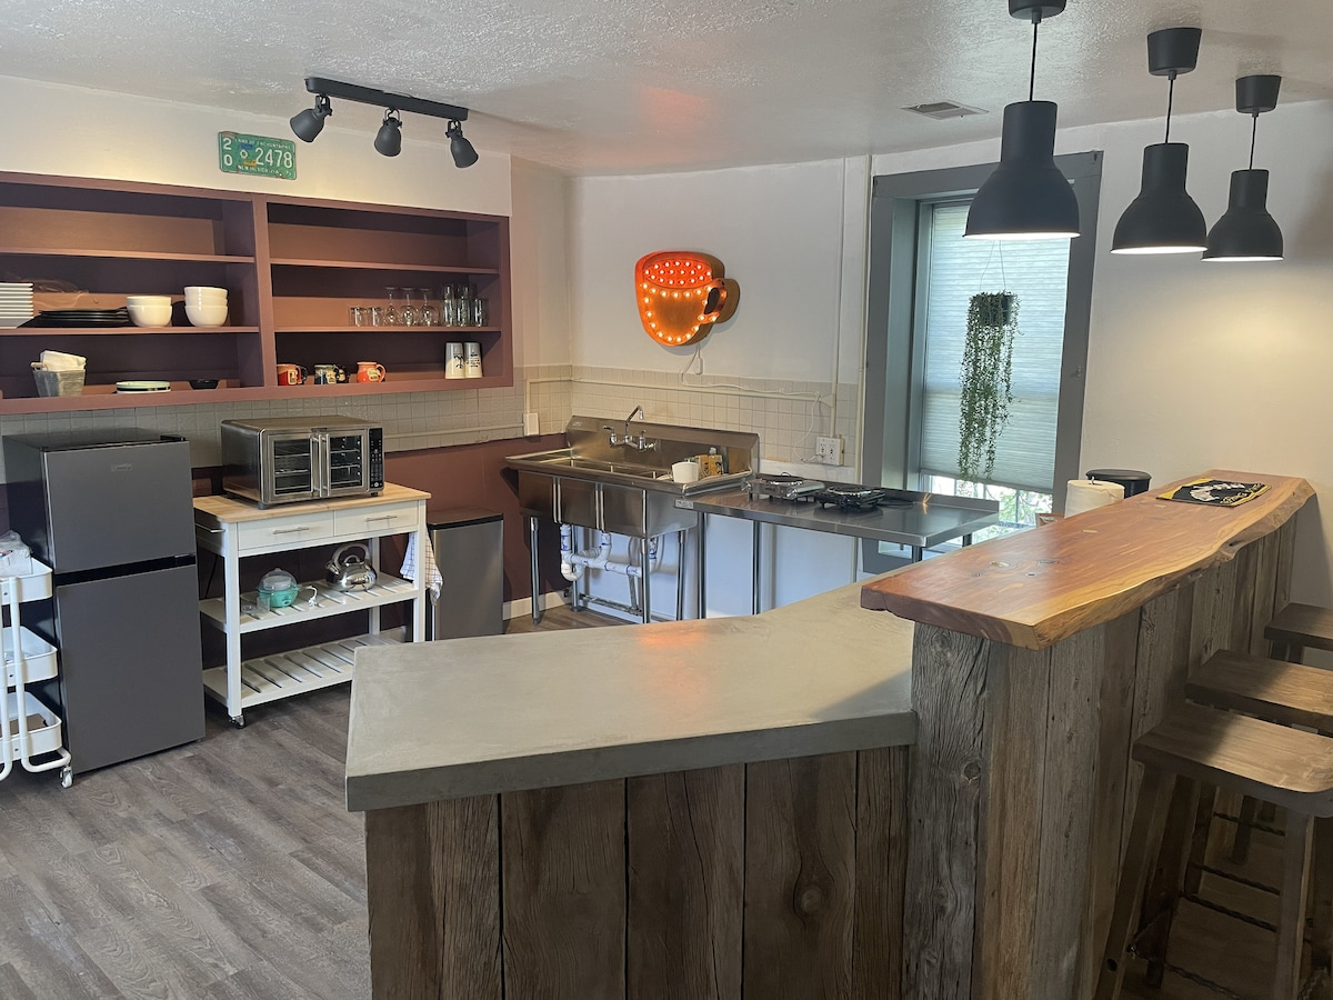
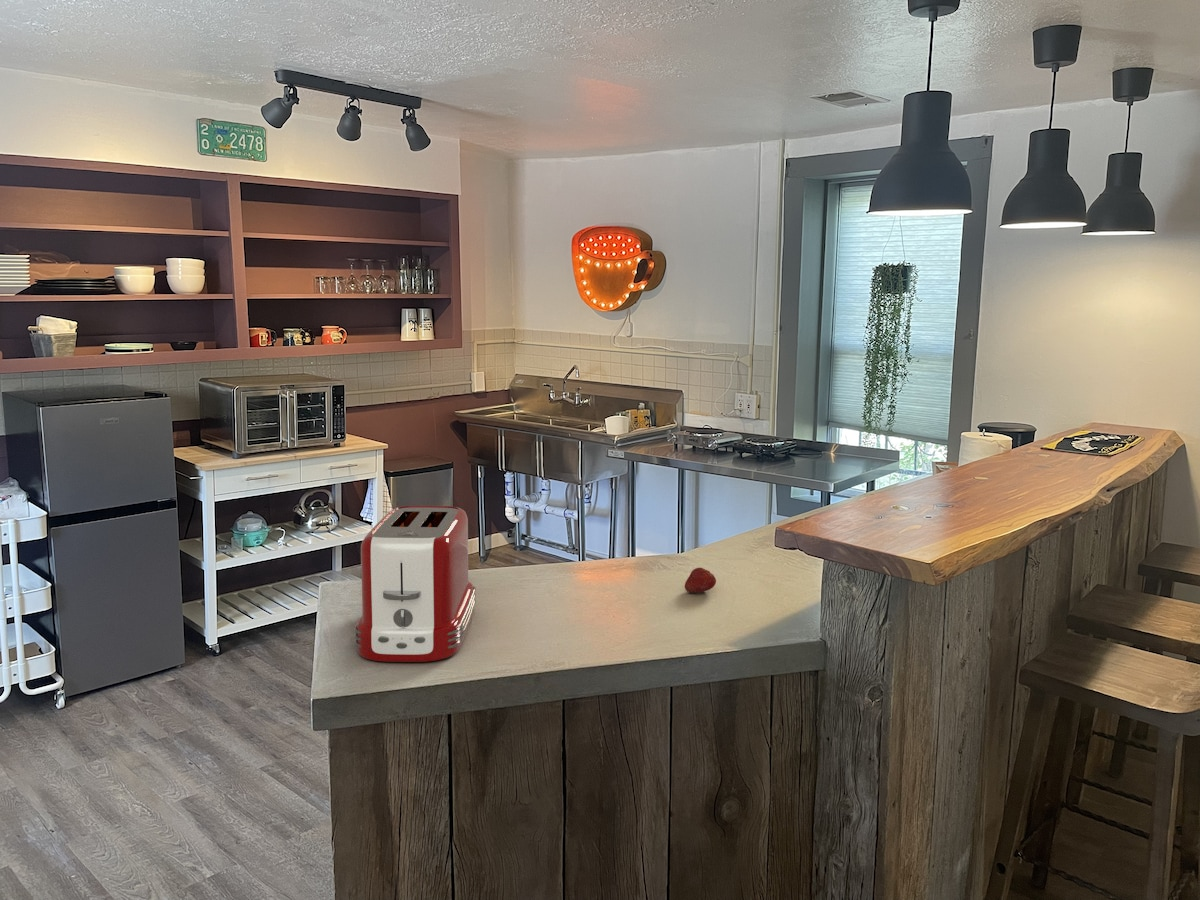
+ fruit [684,567,717,594]
+ toaster [353,505,477,663]
